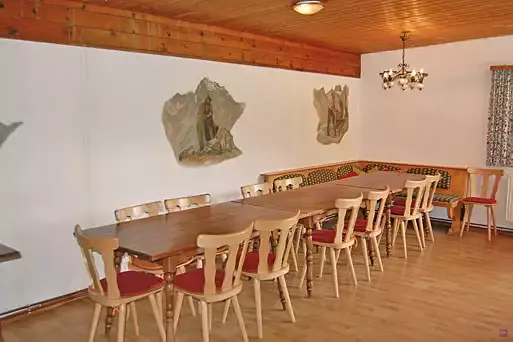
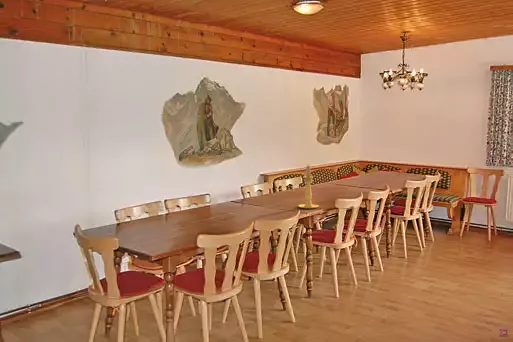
+ candle holder [297,164,320,209]
